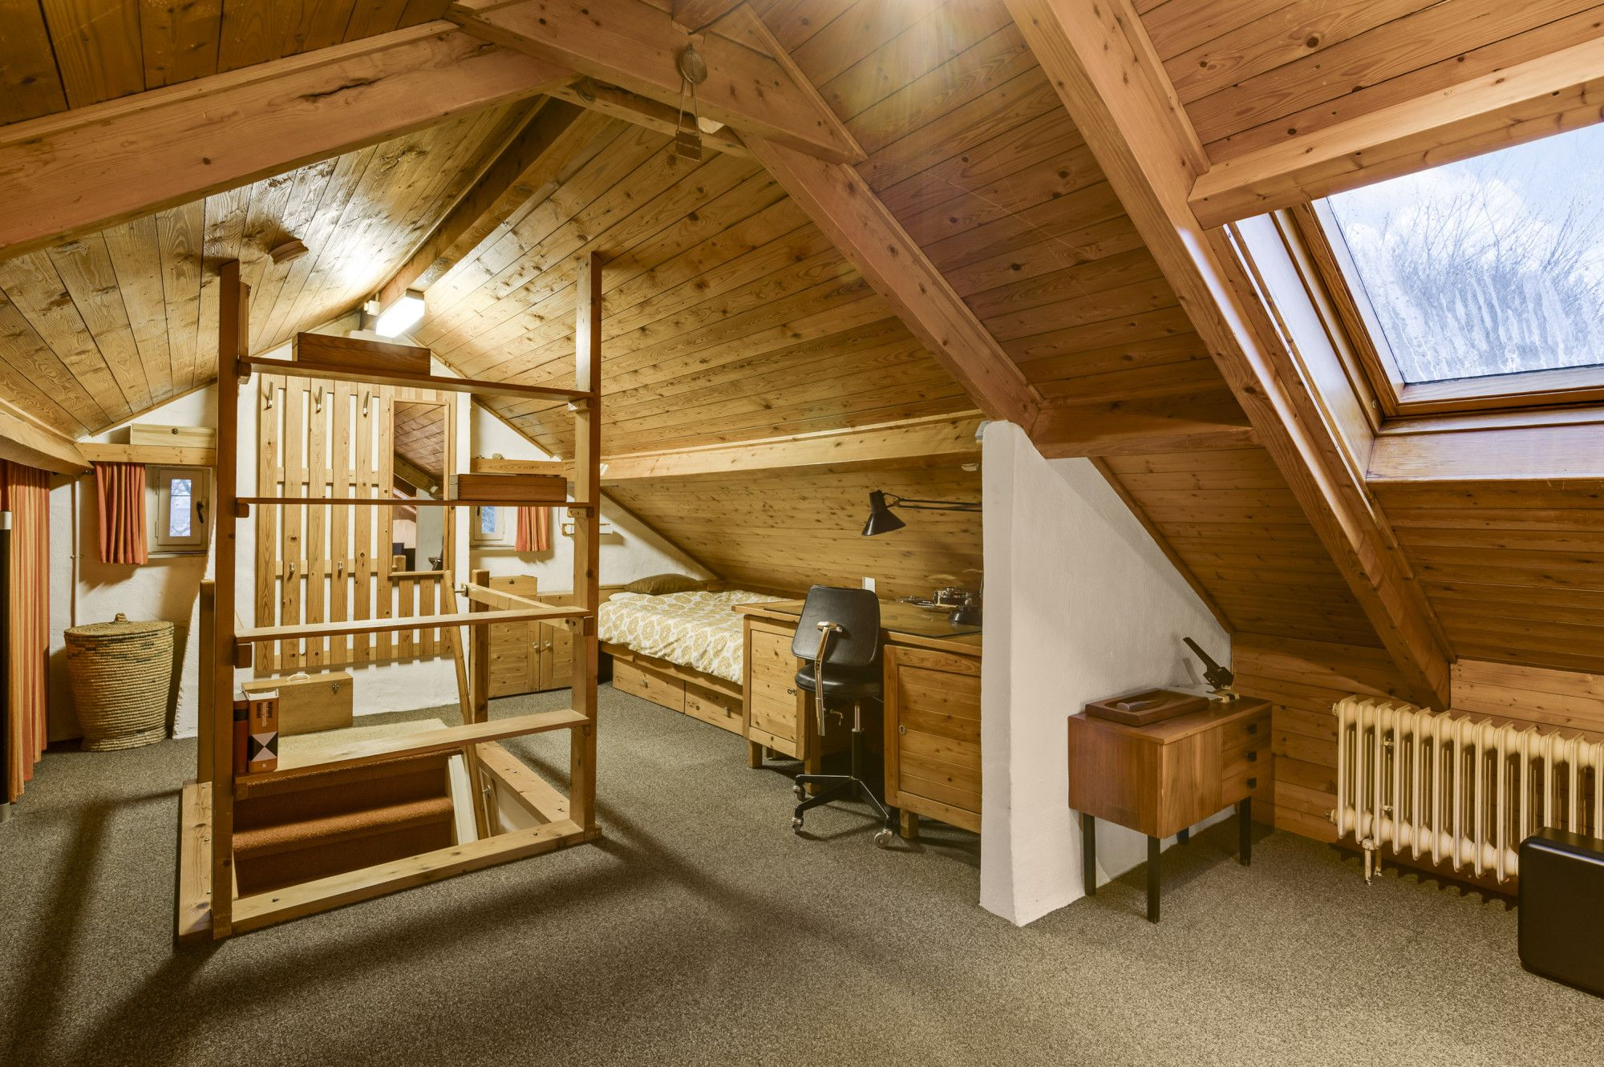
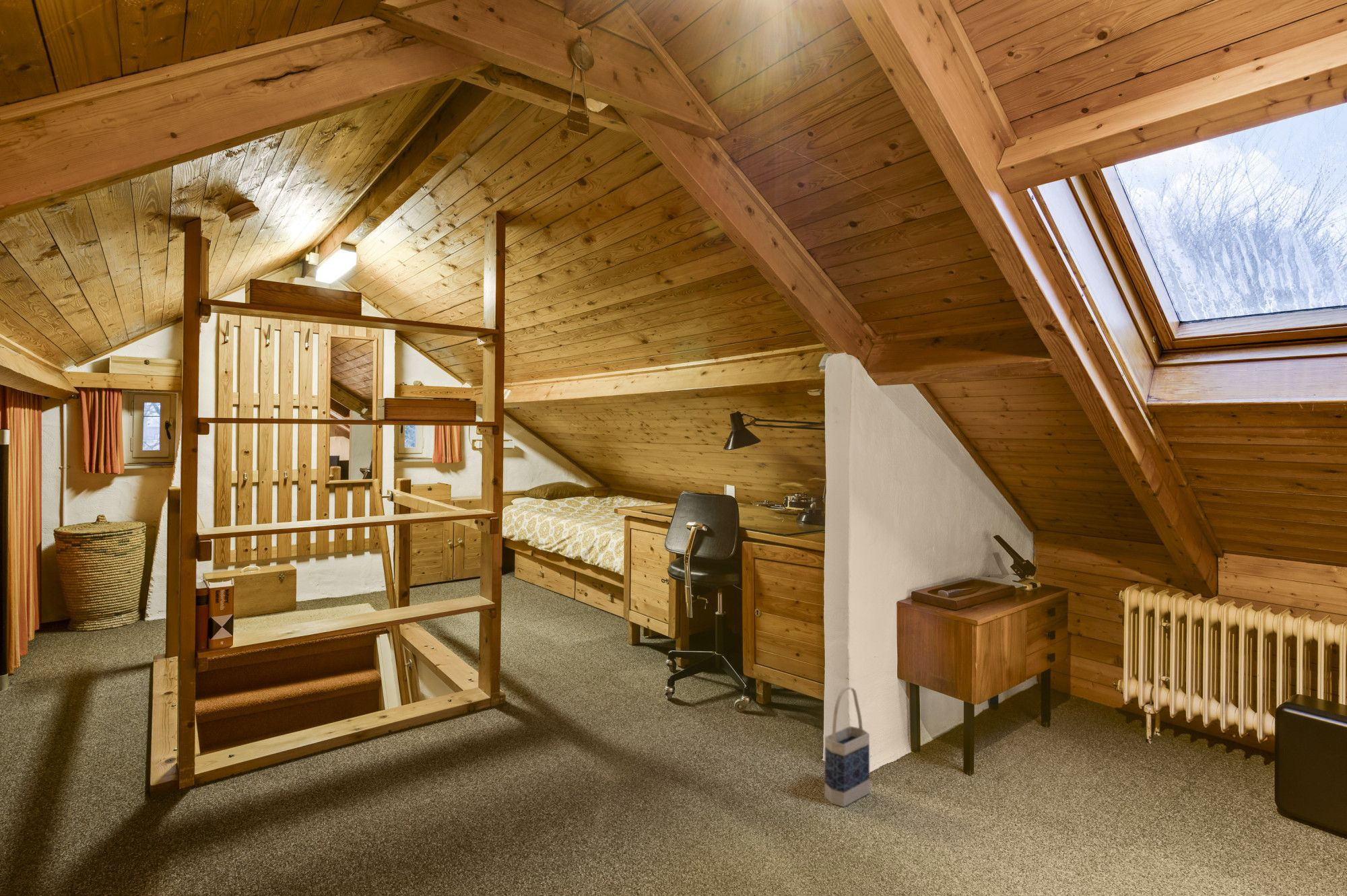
+ bag [824,686,870,808]
